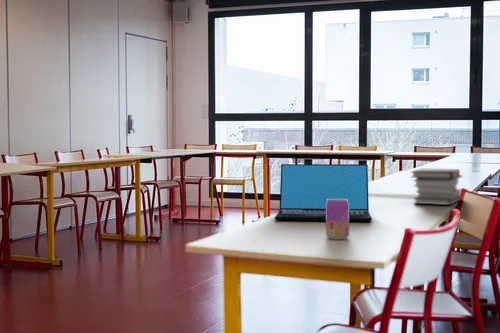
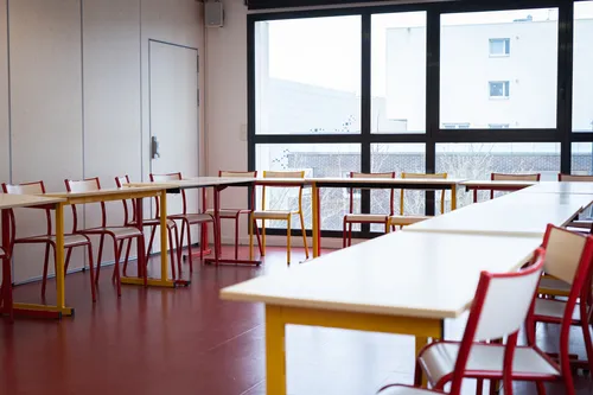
- laptop [274,163,373,222]
- beverage can [325,199,350,240]
- book stack [409,167,463,206]
